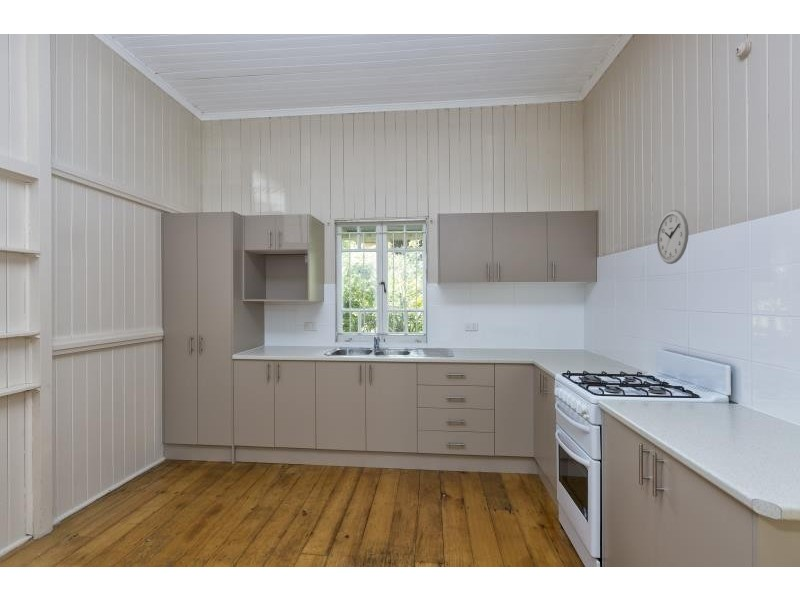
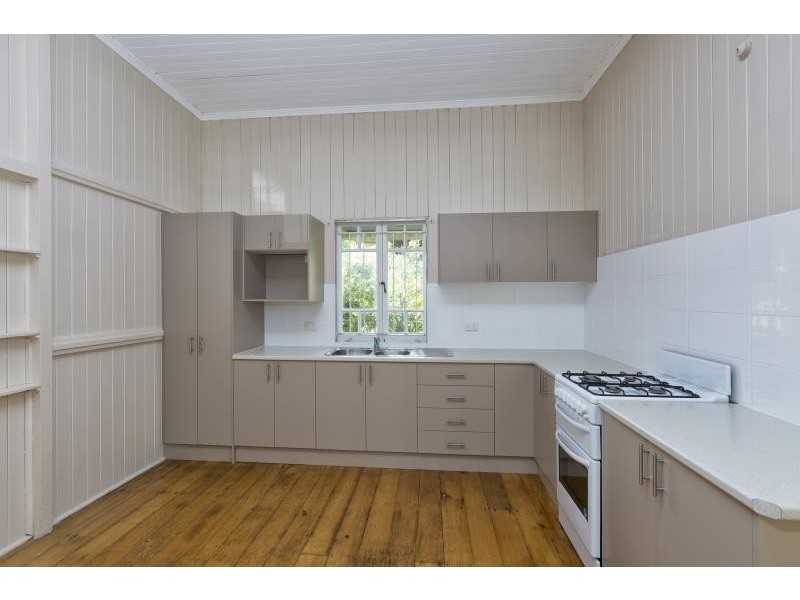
- wall clock [656,209,690,265]
